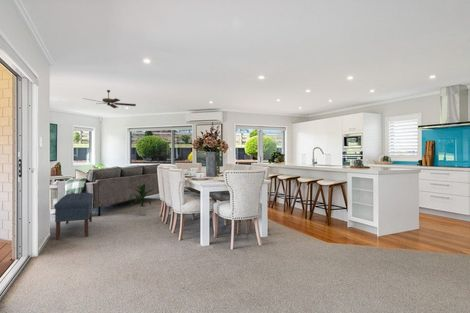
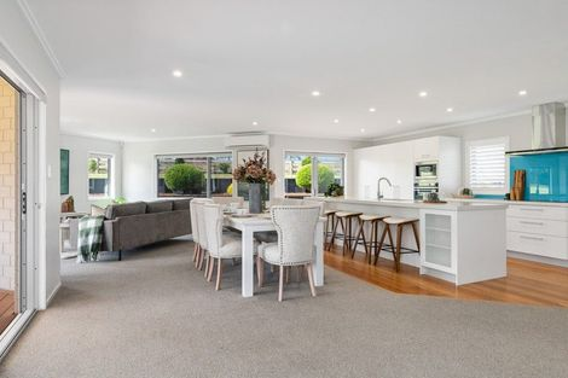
- ceiling fan [82,89,137,109]
- bench [53,192,94,240]
- indoor plant [128,182,153,216]
